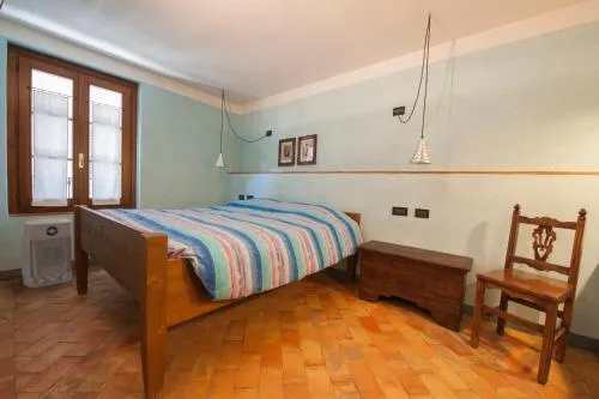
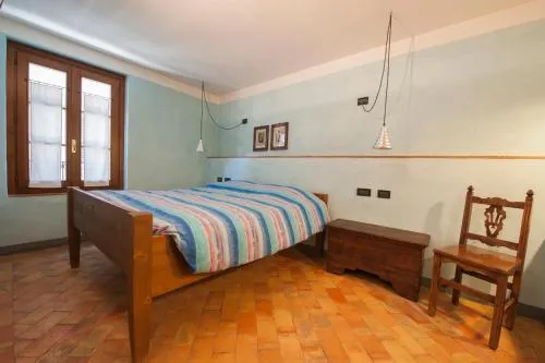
- air purifier [20,217,73,289]
